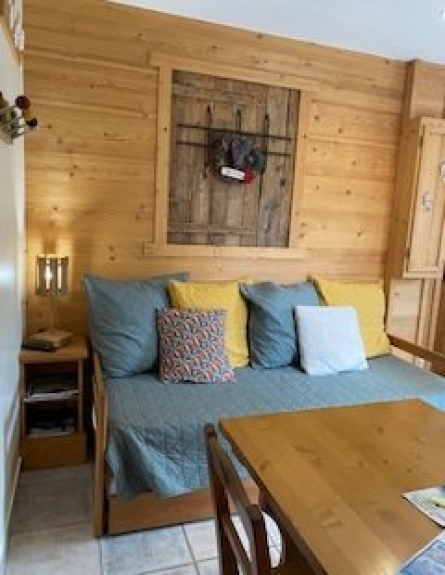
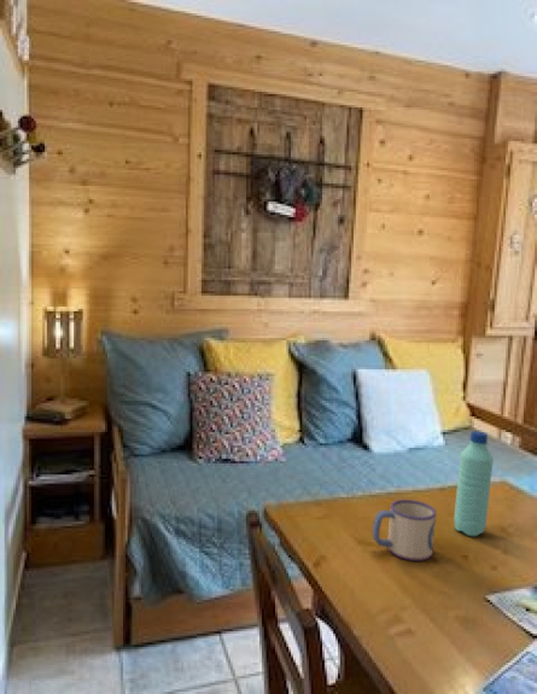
+ water bottle [453,430,495,537]
+ mug [372,498,437,562]
